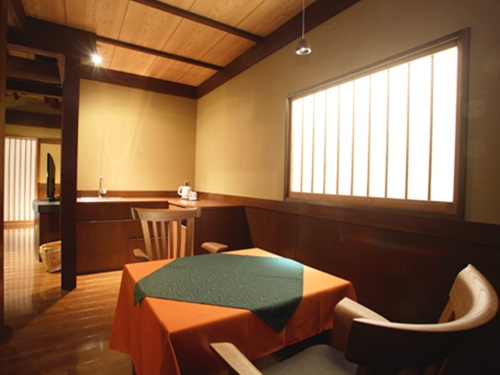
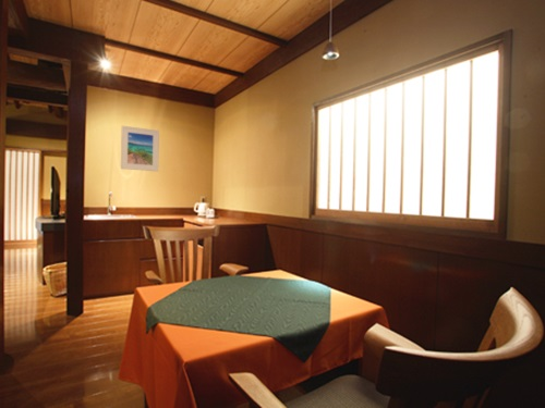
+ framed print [120,125,160,172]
